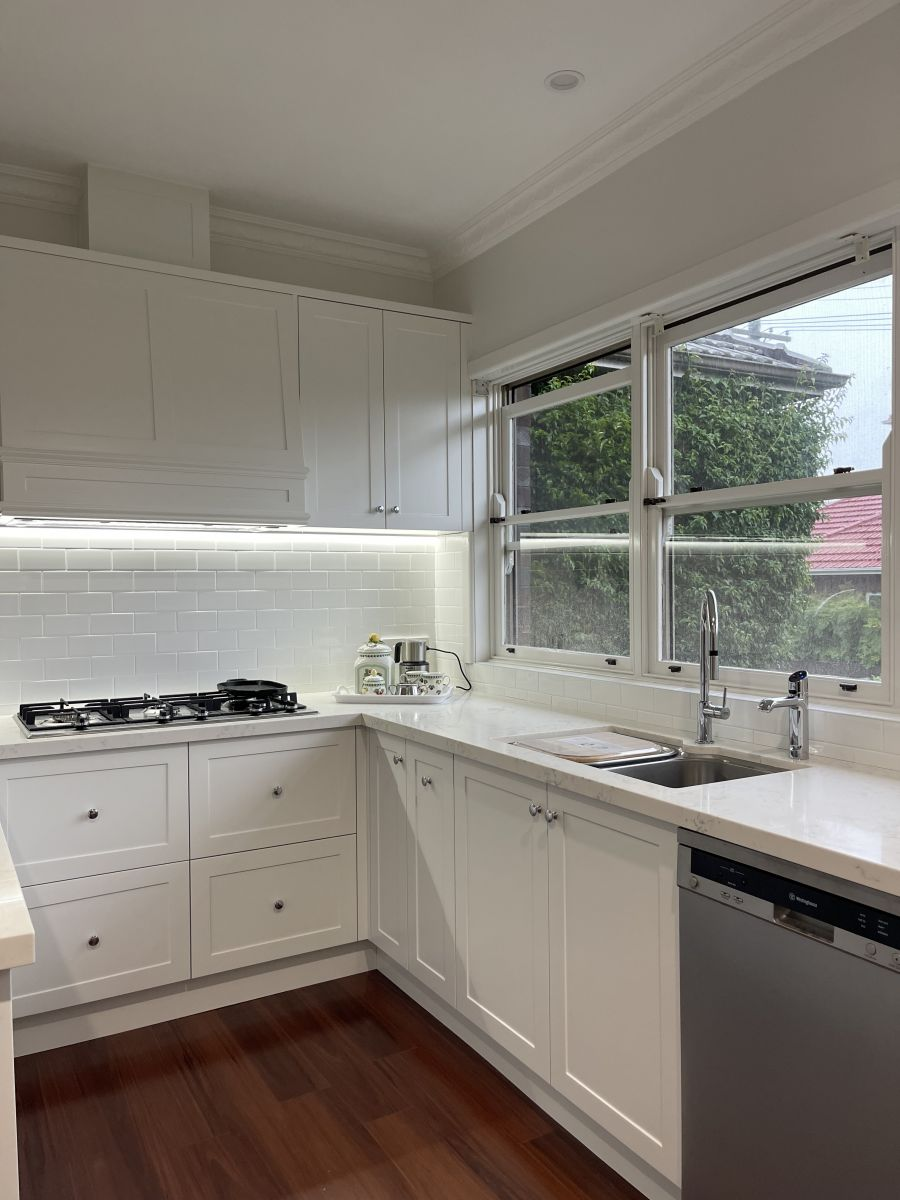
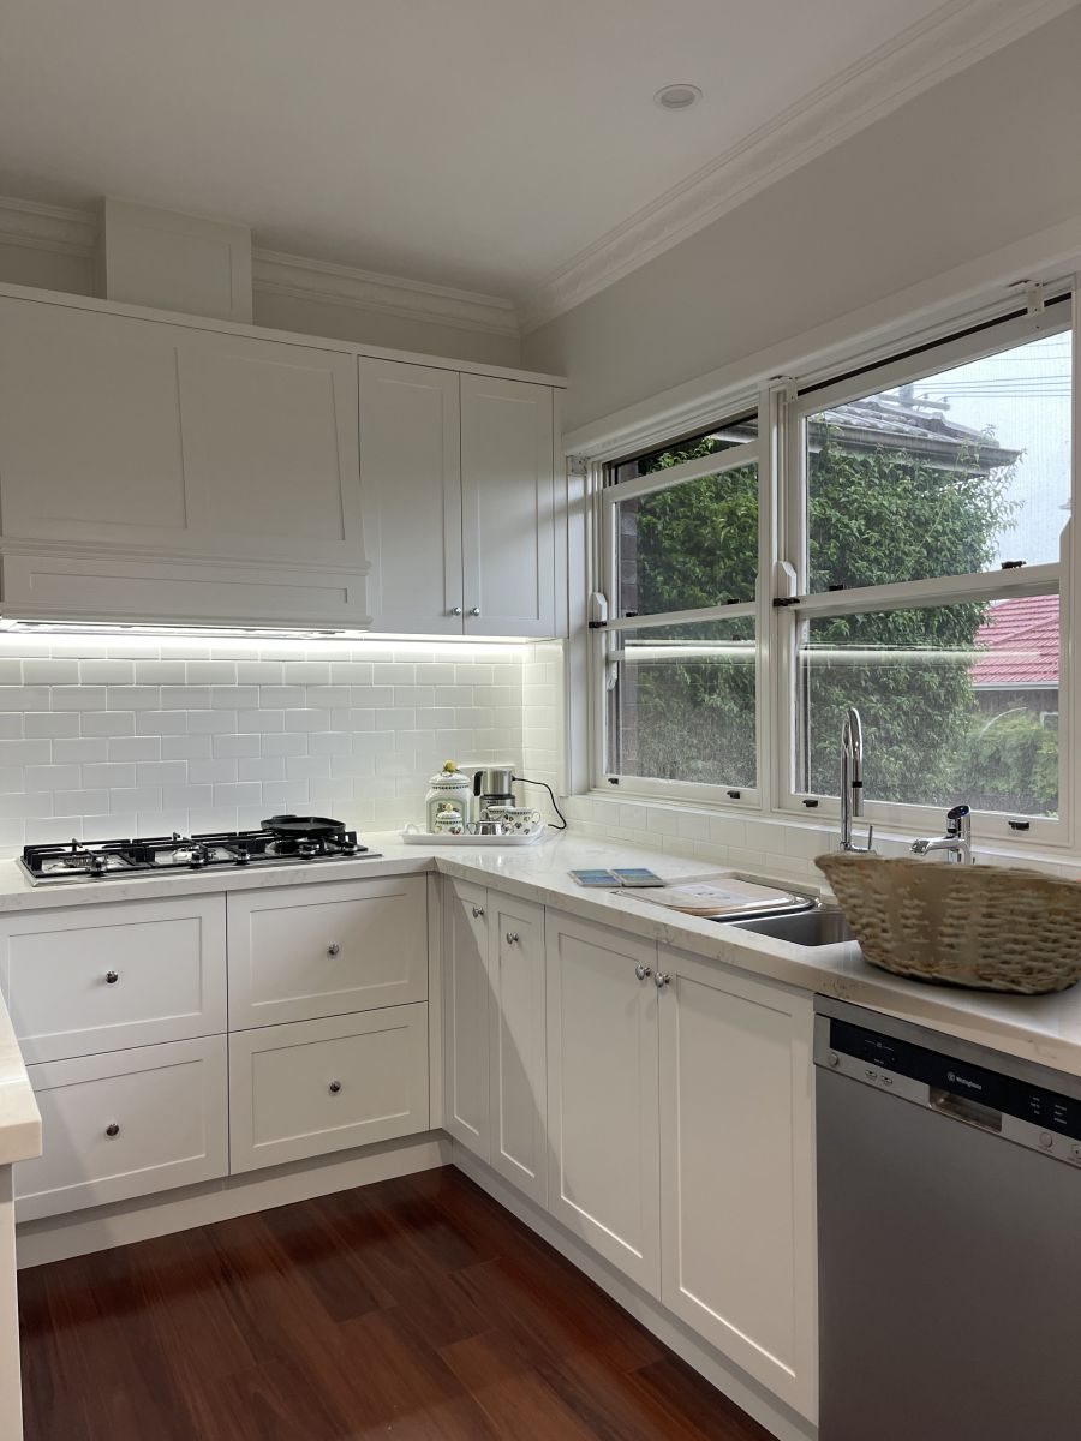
+ drink coaster [567,867,668,889]
+ fruit basket [813,849,1081,995]
